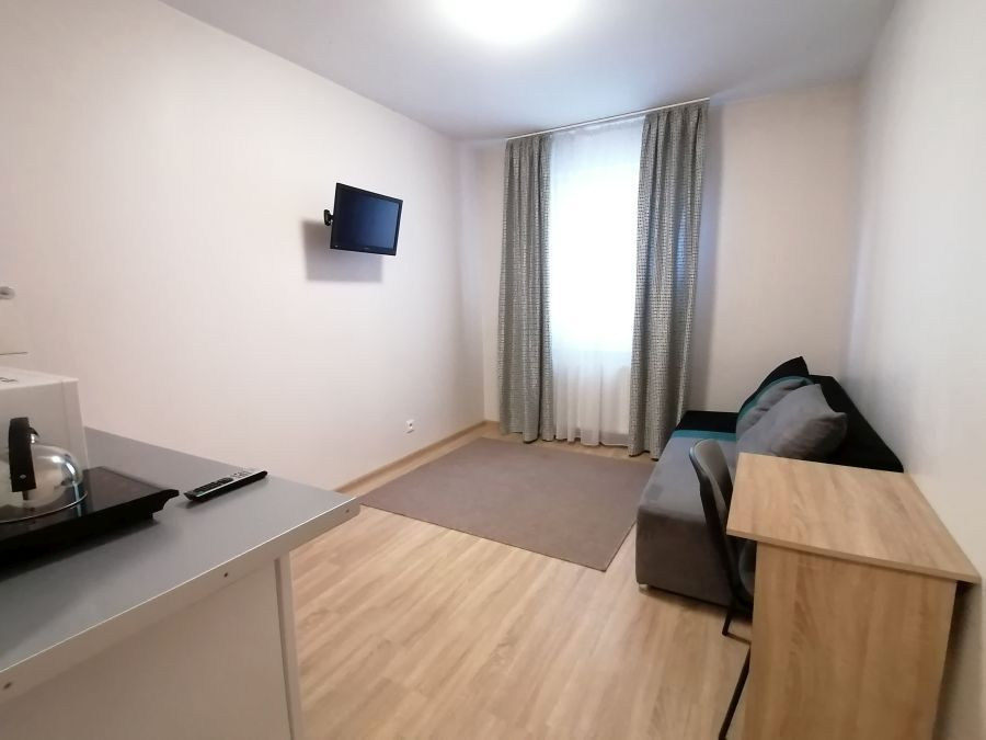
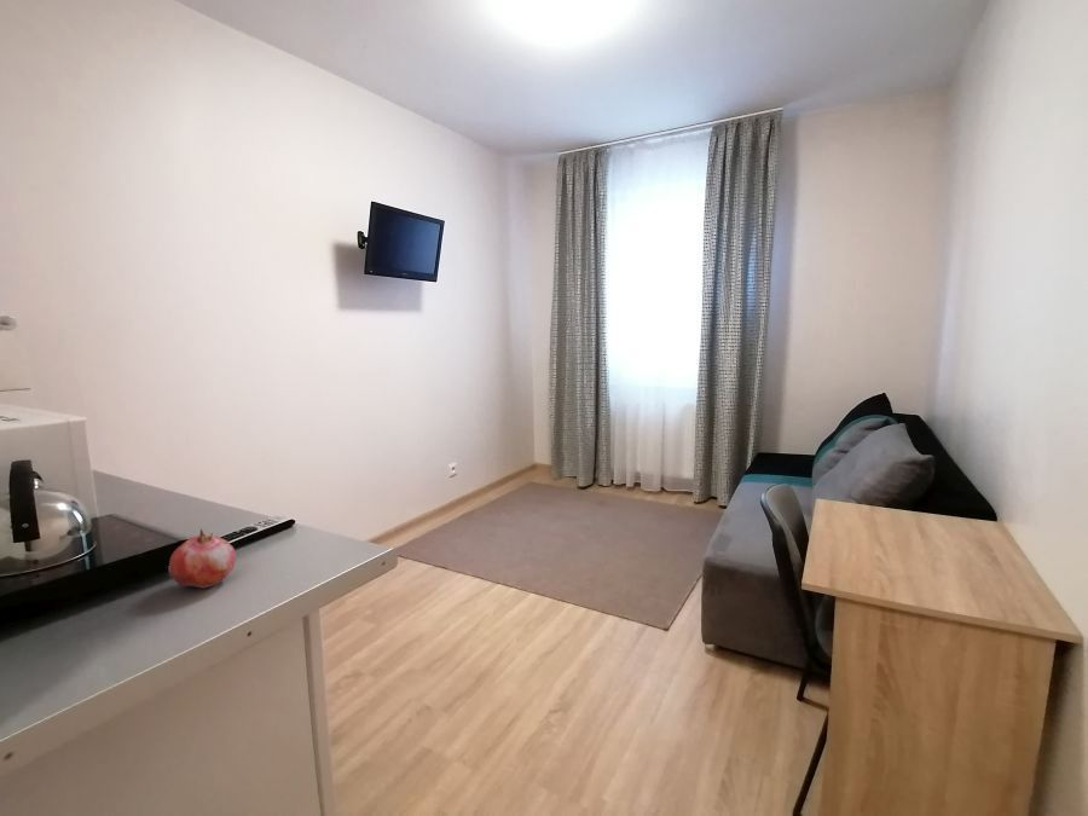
+ fruit [168,527,237,590]
